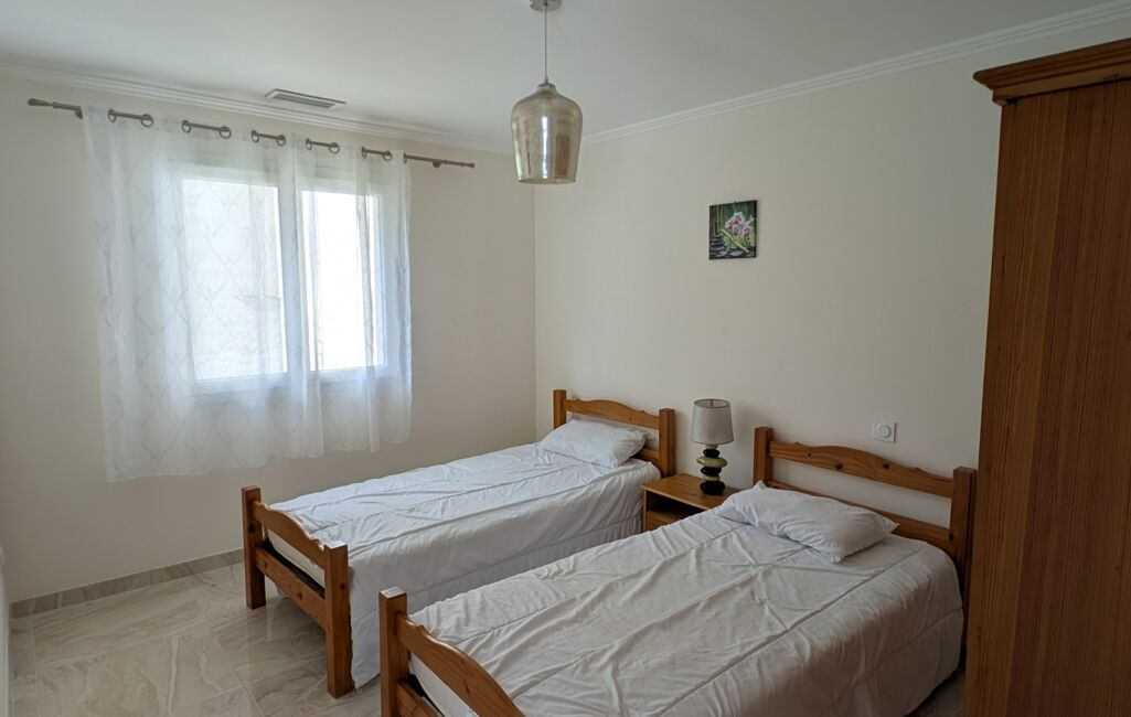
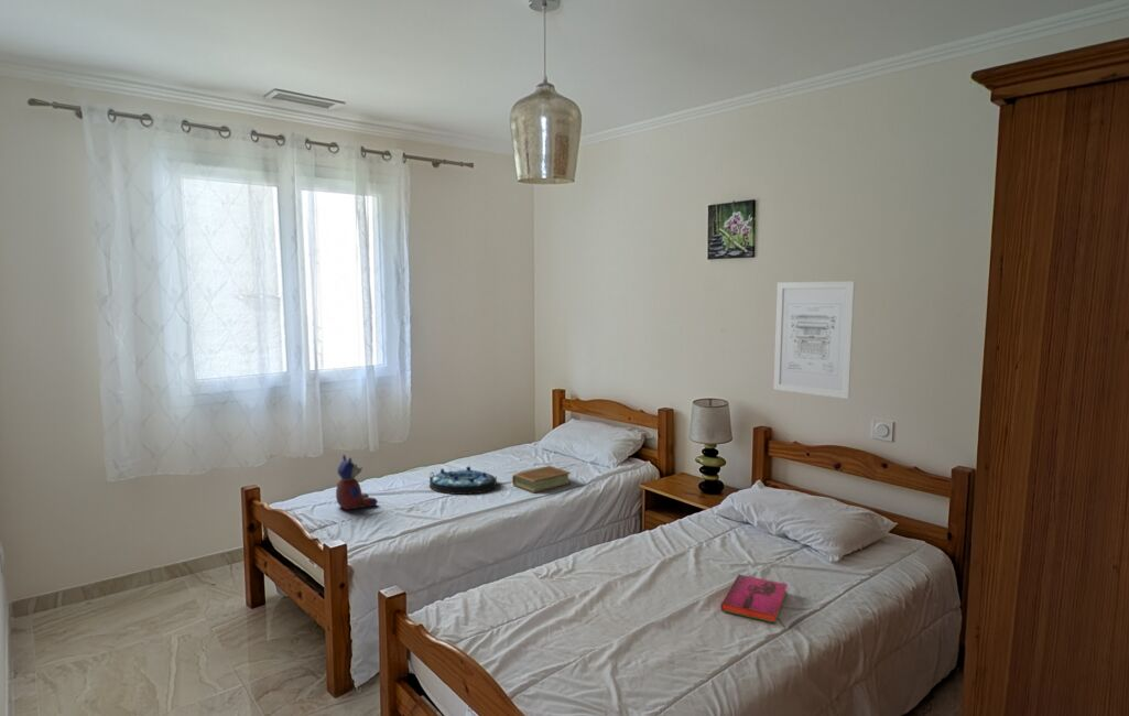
+ book [511,465,572,495]
+ wall art [772,280,856,400]
+ hardback book [720,573,789,625]
+ serving tray [428,465,498,496]
+ stuffed bear [335,454,379,511]
